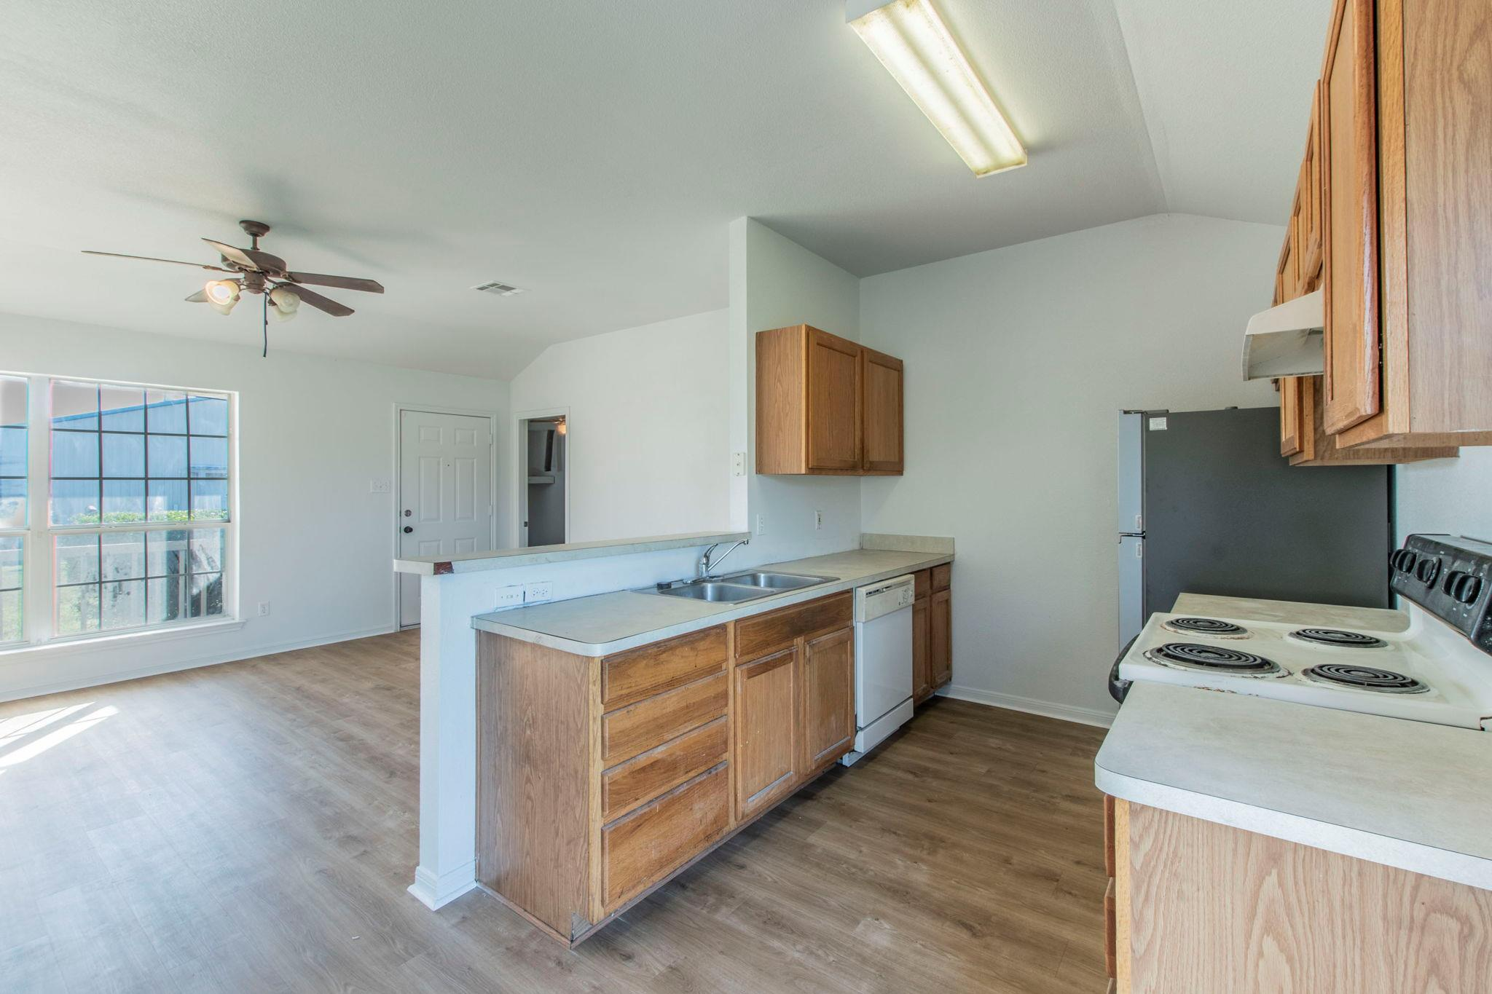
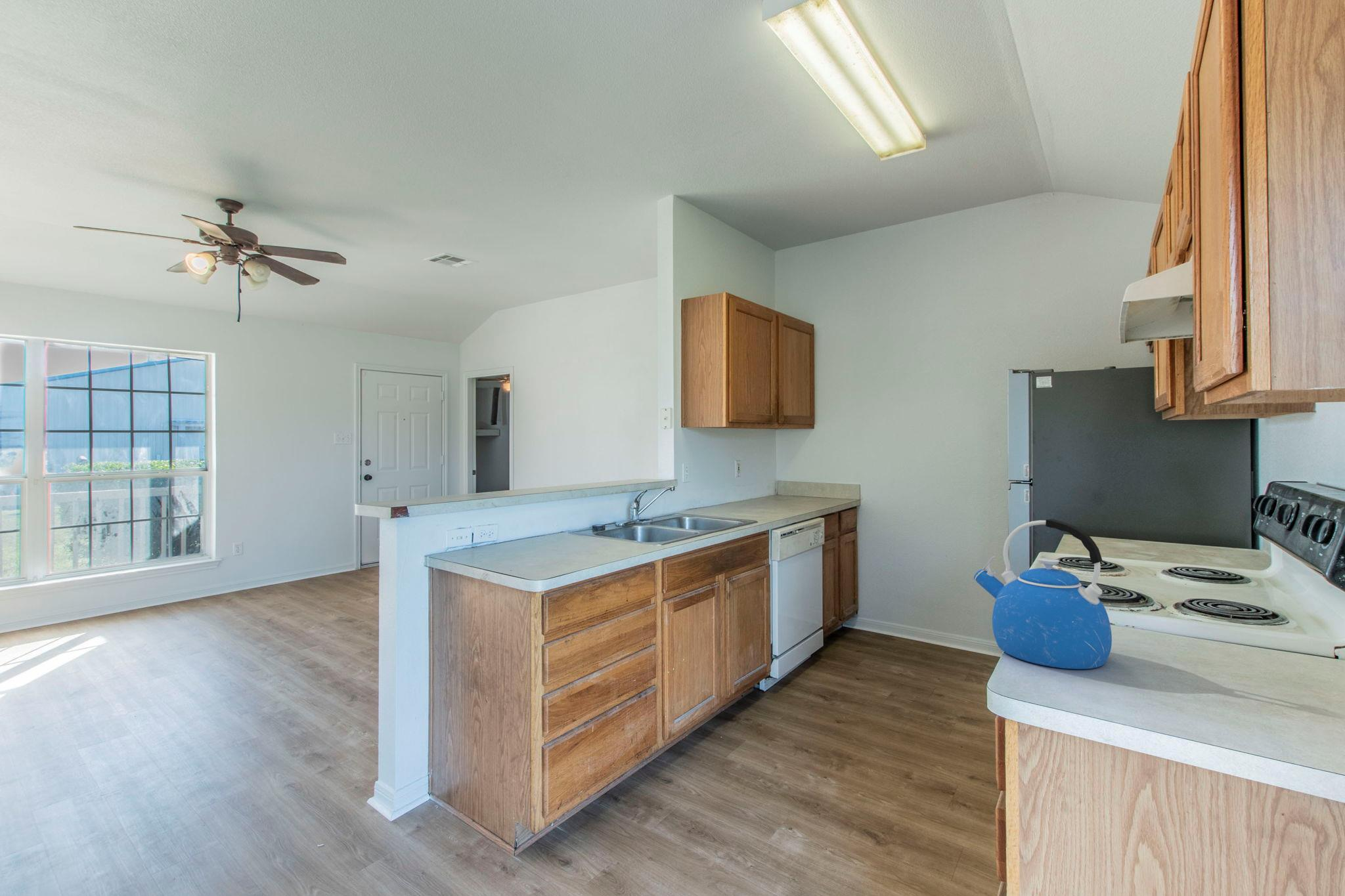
+ kettle [973,518,1113,670]
